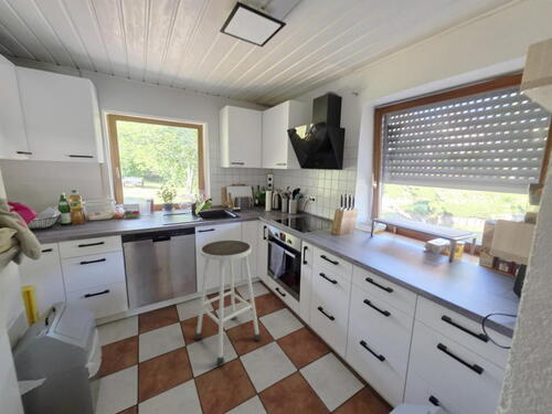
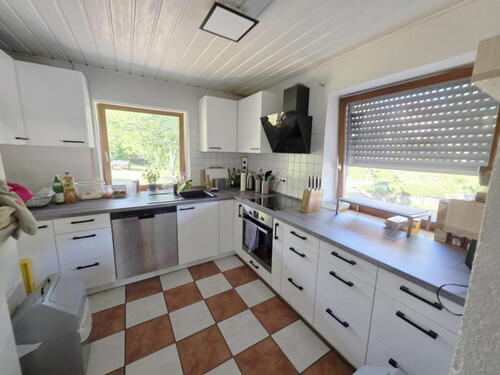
- stool [193,238,262,367]
